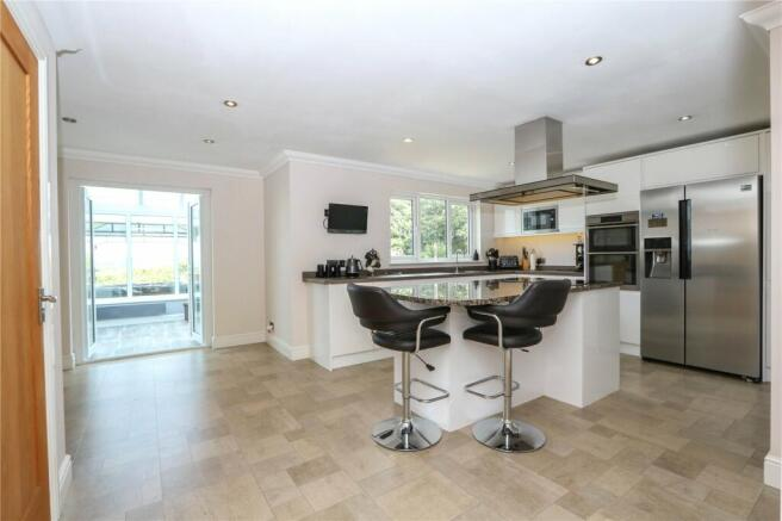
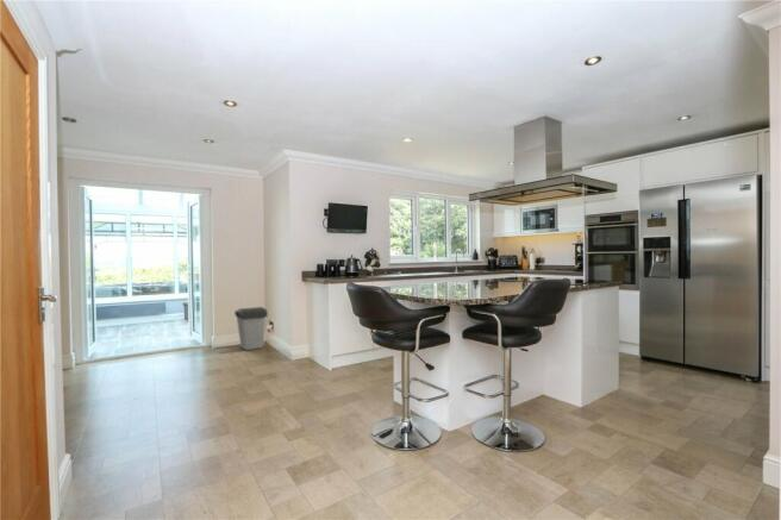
+ trash can [233,306,269,351]
